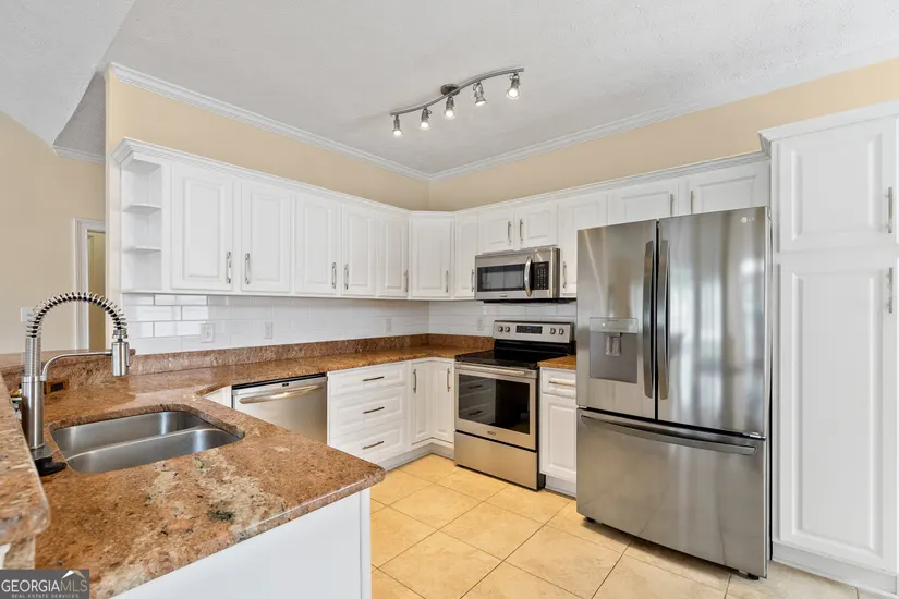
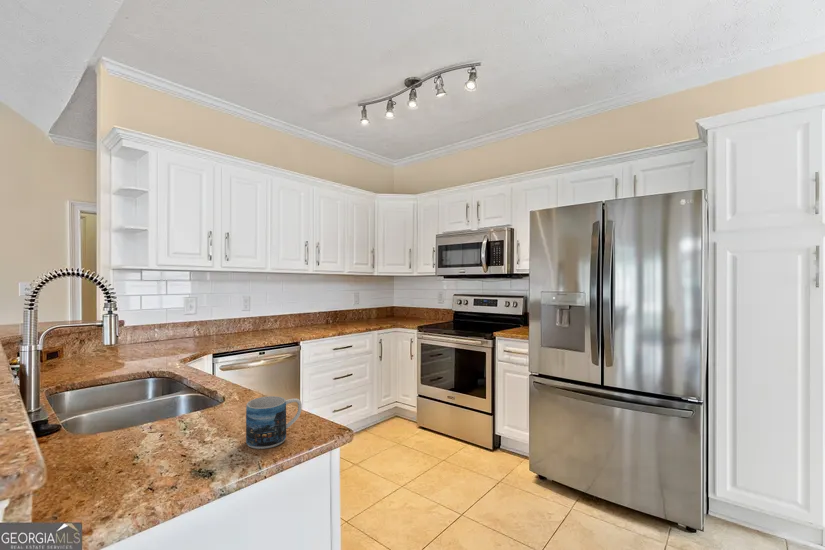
+ mug [245,395,303,450]
